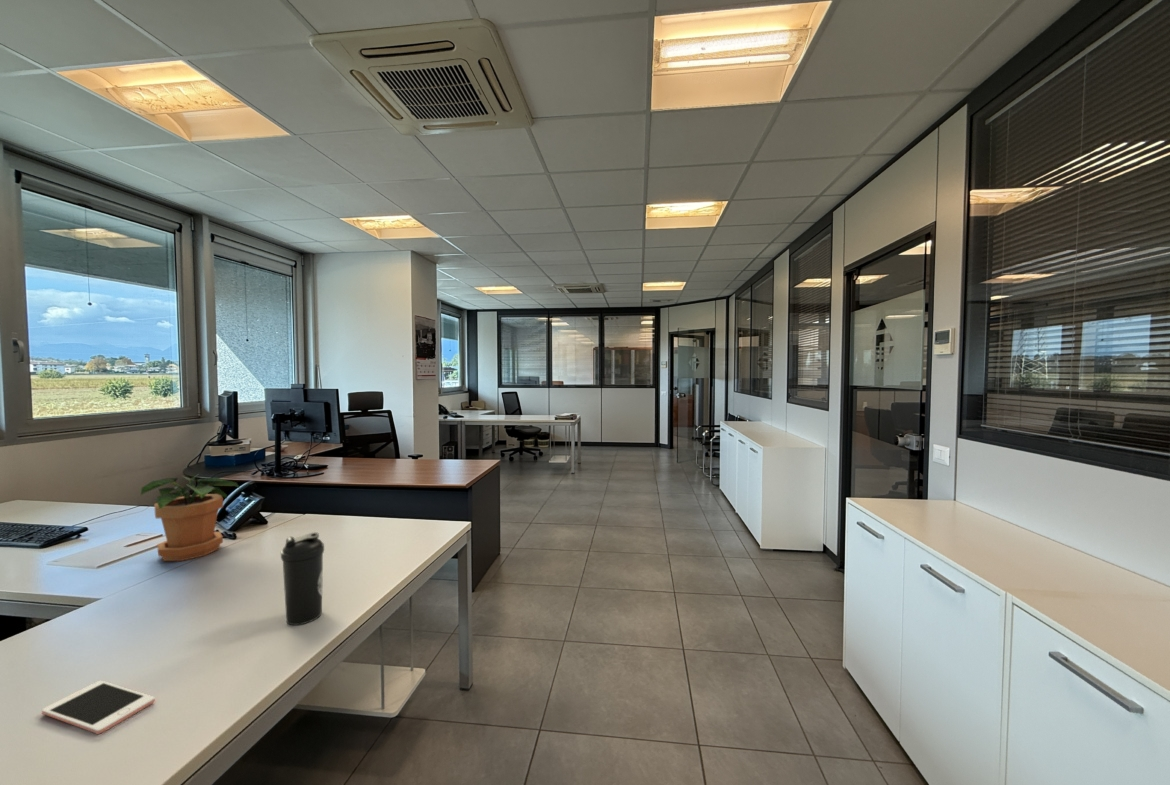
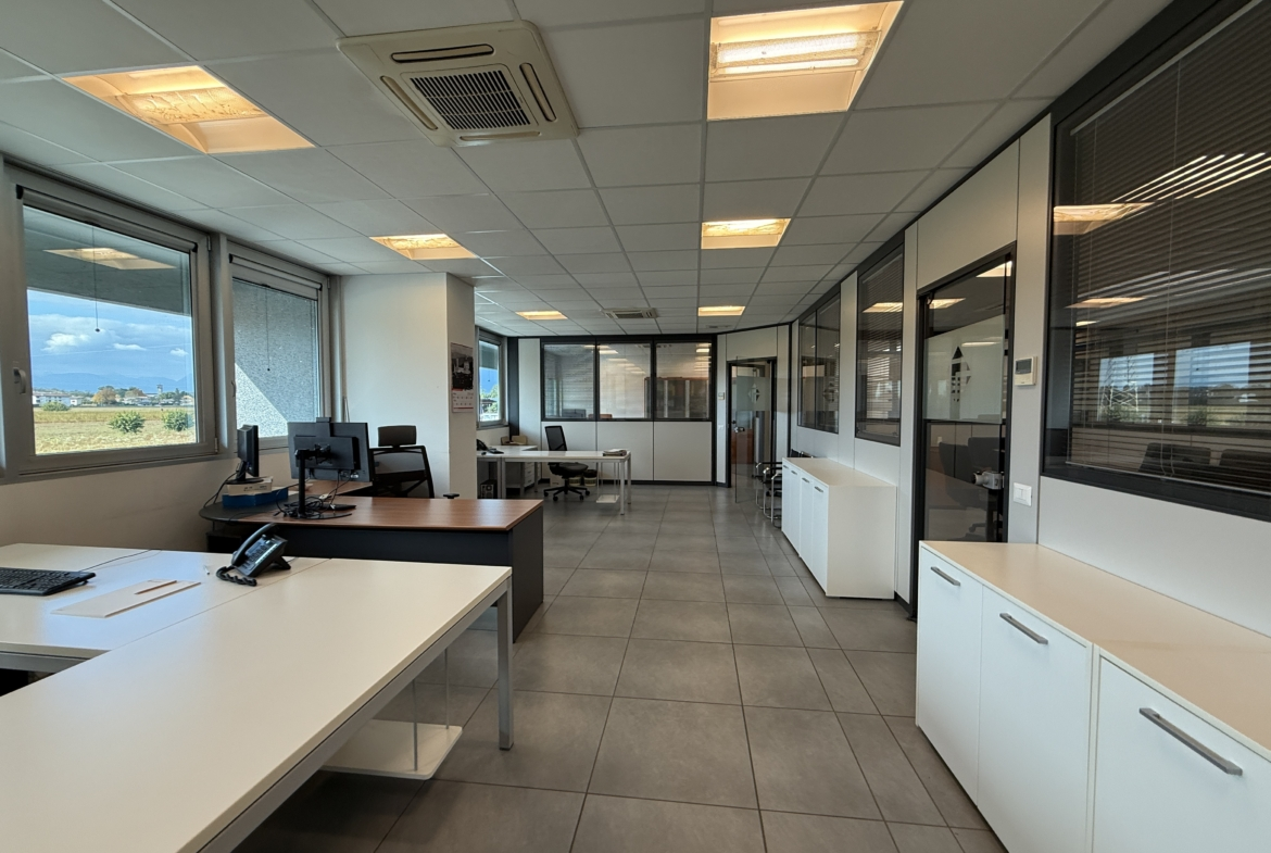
- water bottle [280,531,325,626]
- potted plant [140,474,241,562]
- cell phone [41,680,156,735]
